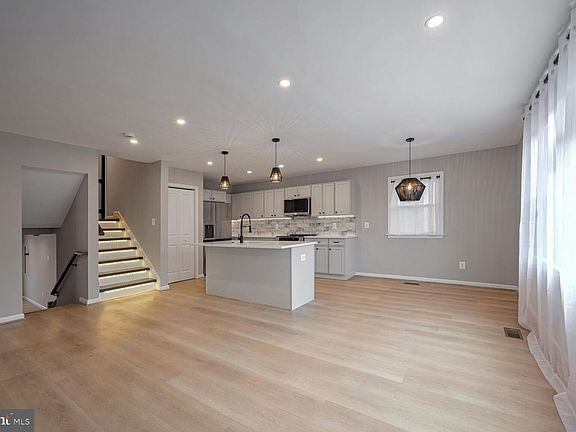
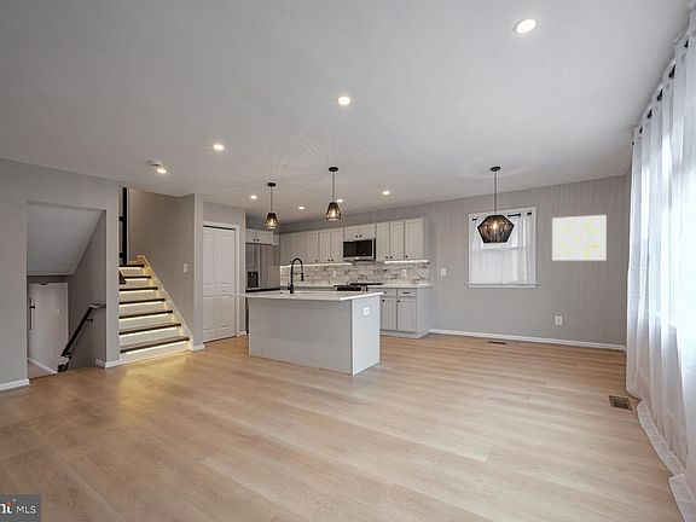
+ wall art [551,214,608,261]
